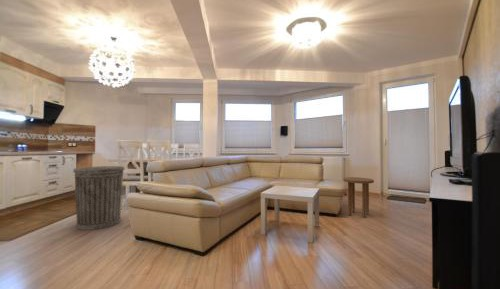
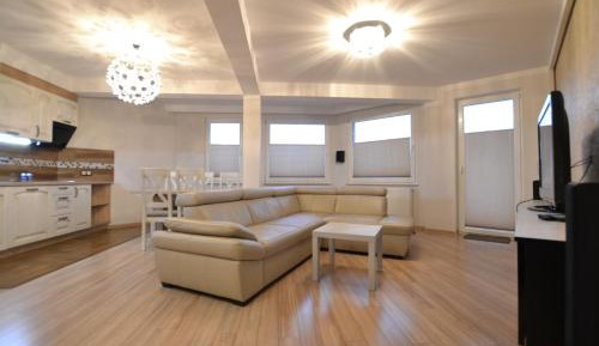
- trash can [72,165,126,231]
- side table [342,176,375,218]
